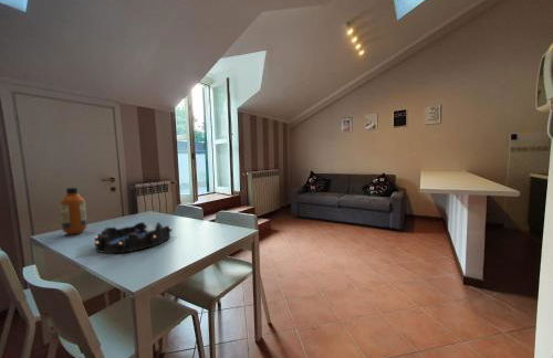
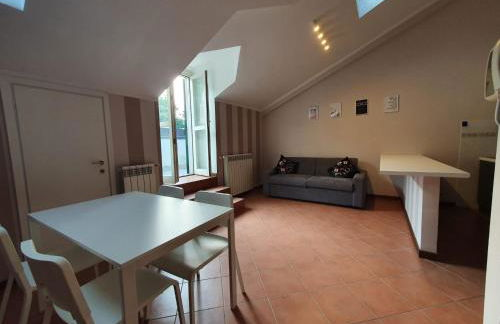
- bottle [59,187,87,235]
- decorative bowl [94,221,173,254]
